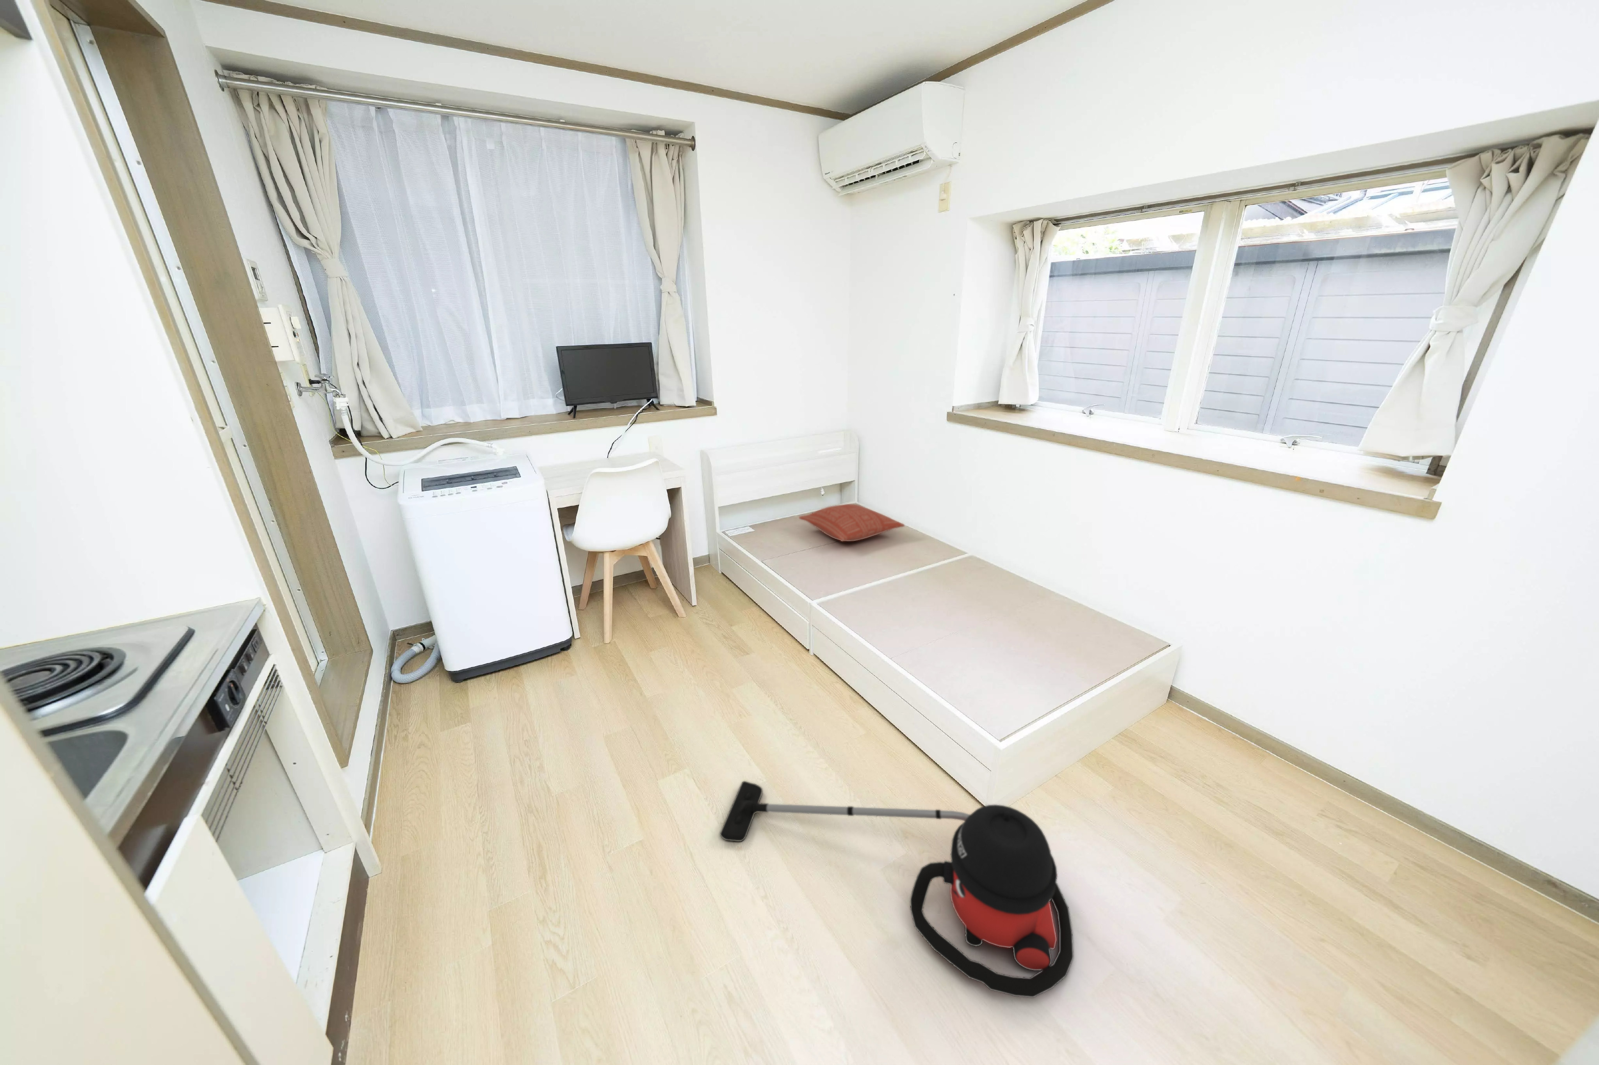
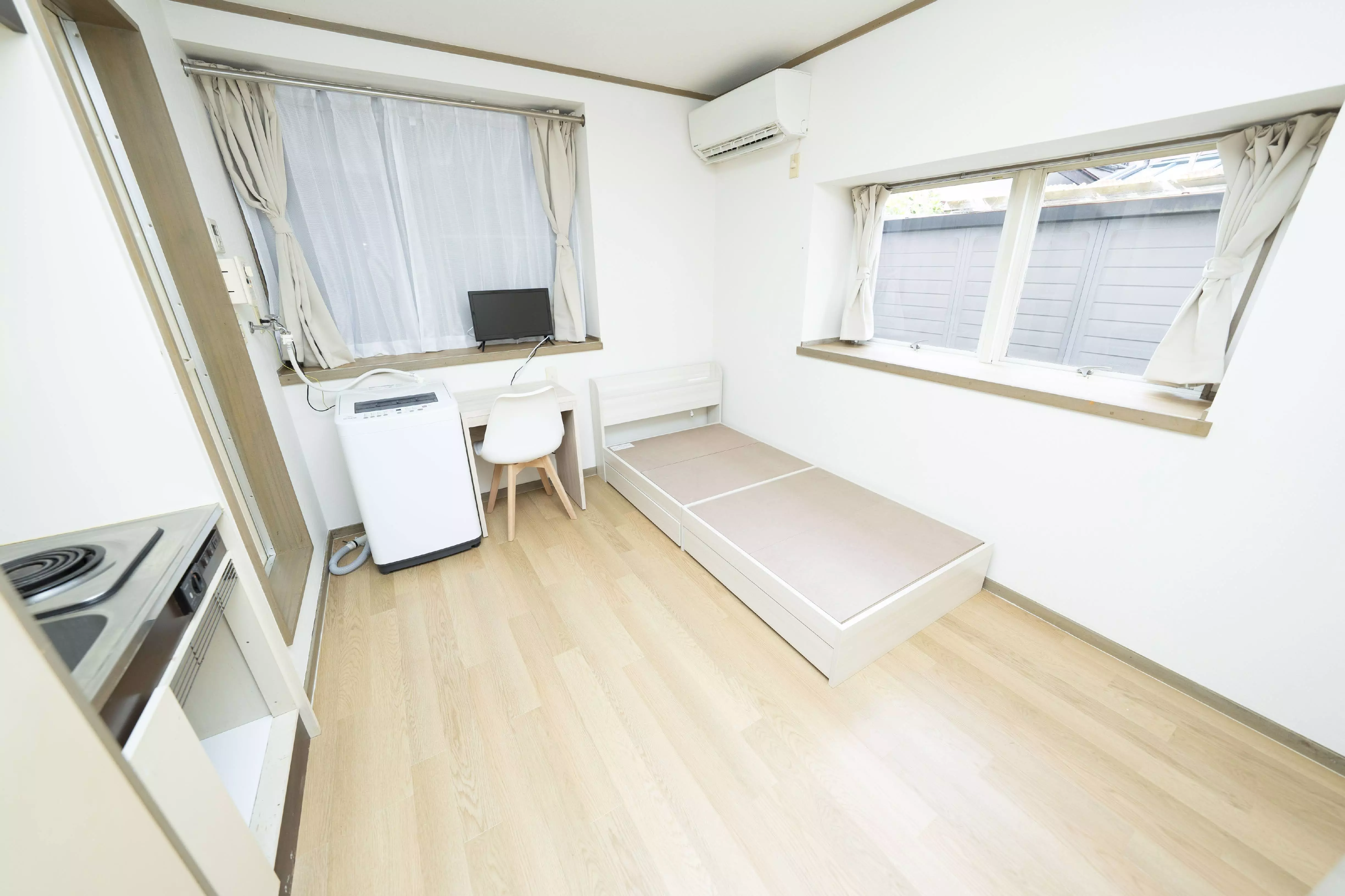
- vacuum cleaner [719,781,1074,998]
- pillow [799,504,905,542]
